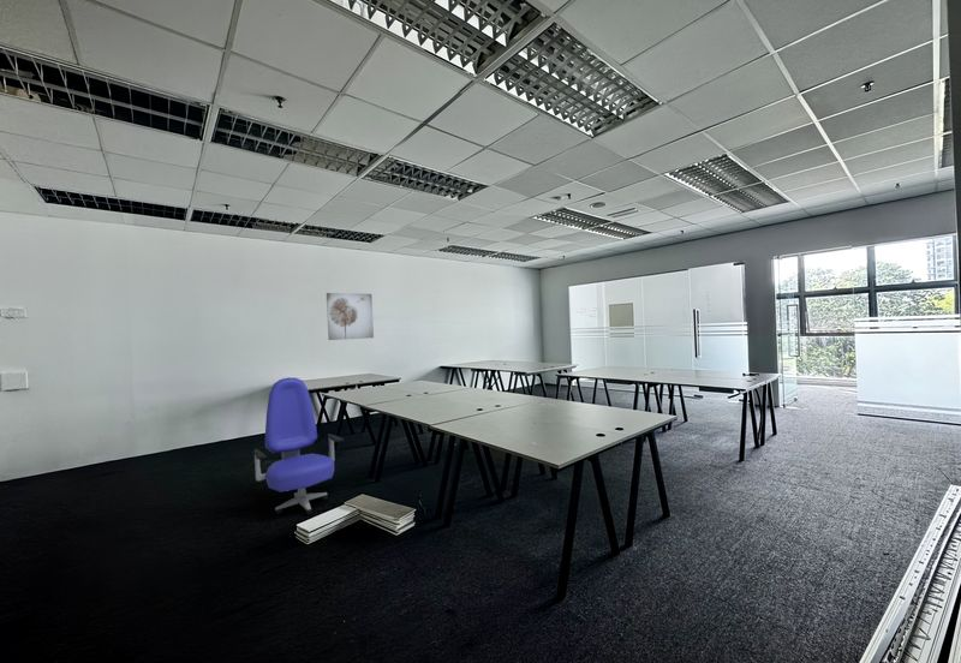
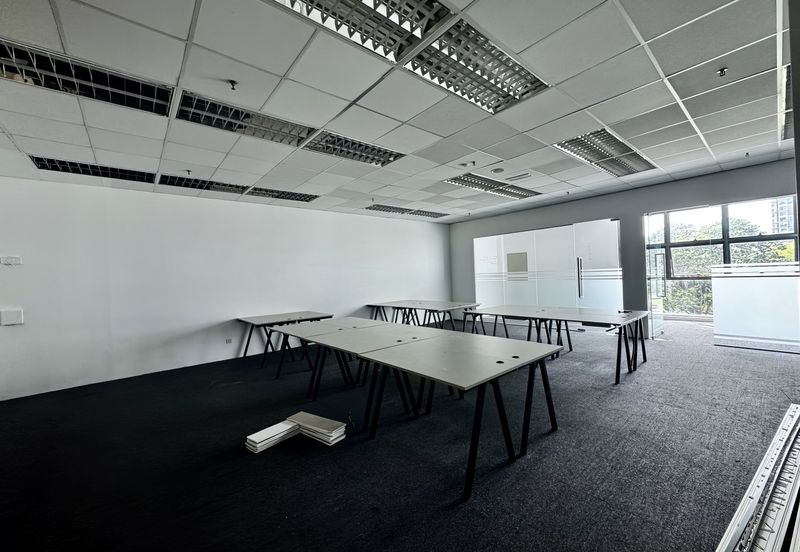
- wall art [326,292,375,341]
- office chair [252,376,345,515]
